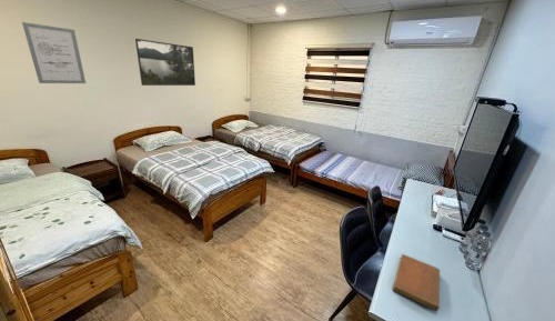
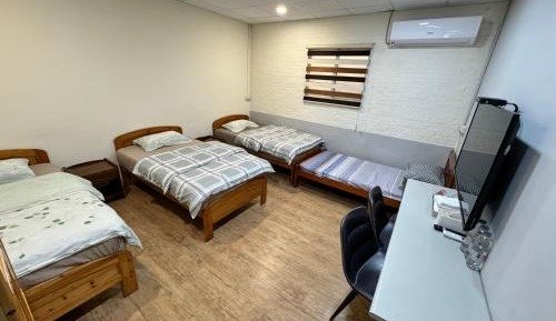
- notebook [392,253,441,312]
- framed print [134,38,196,87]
- wall art [21,21,87,84]
